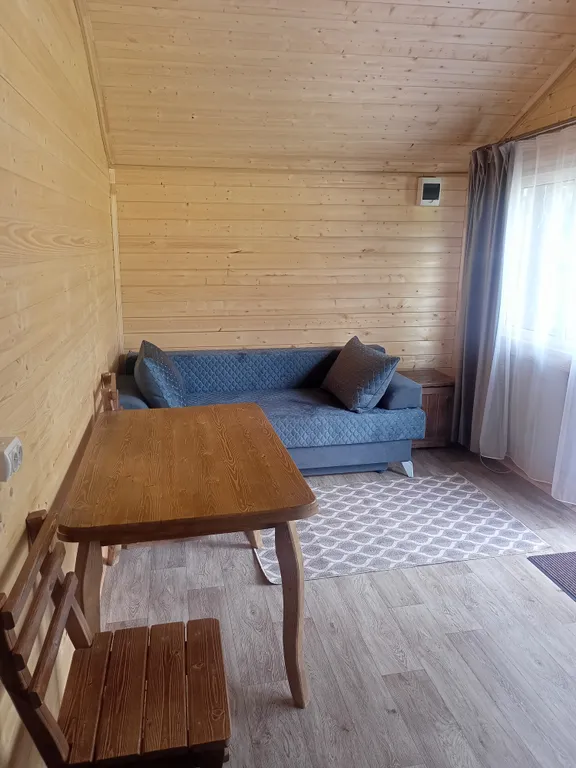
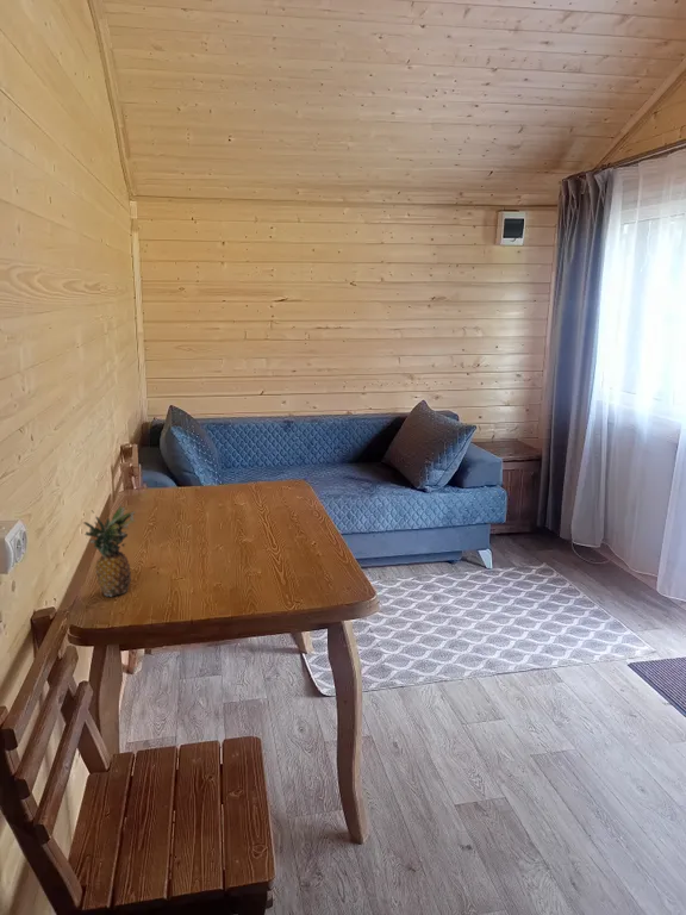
+ fruit [82,502,137,598]
